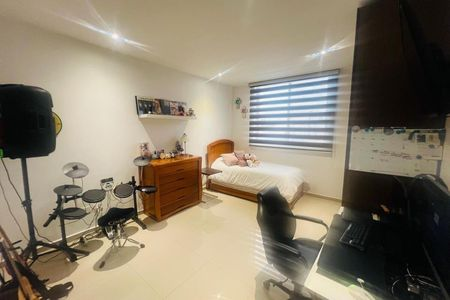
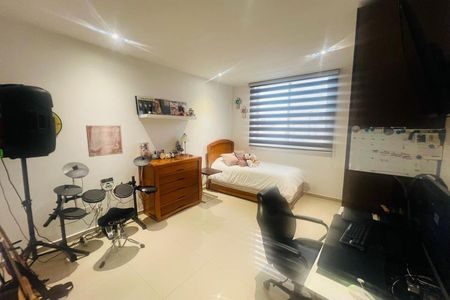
+ wall art [85,125,124,158]
